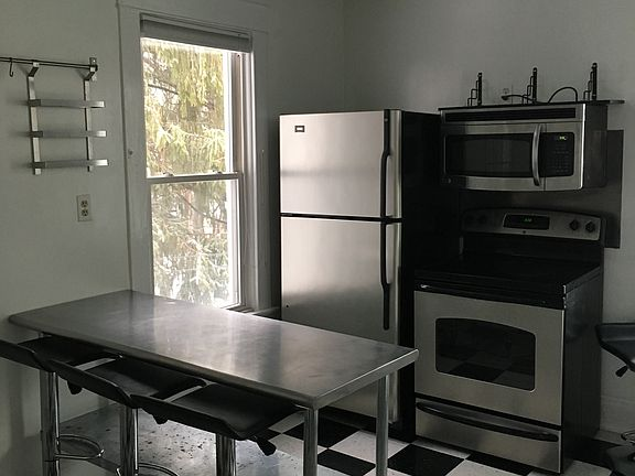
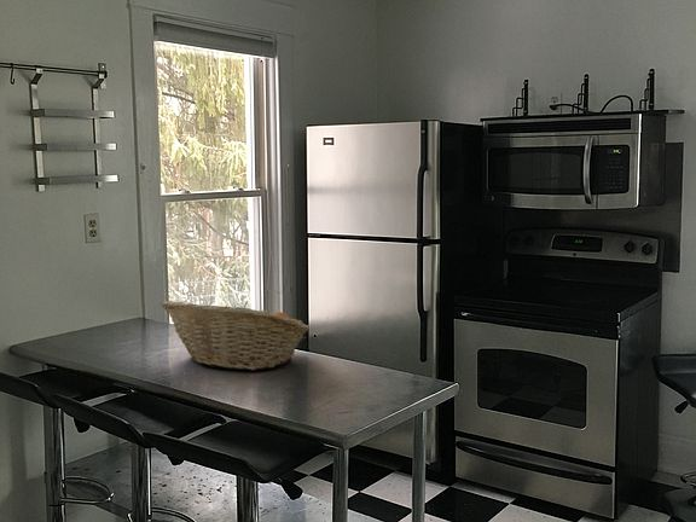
+ fruit basket [161,300,311,371]
